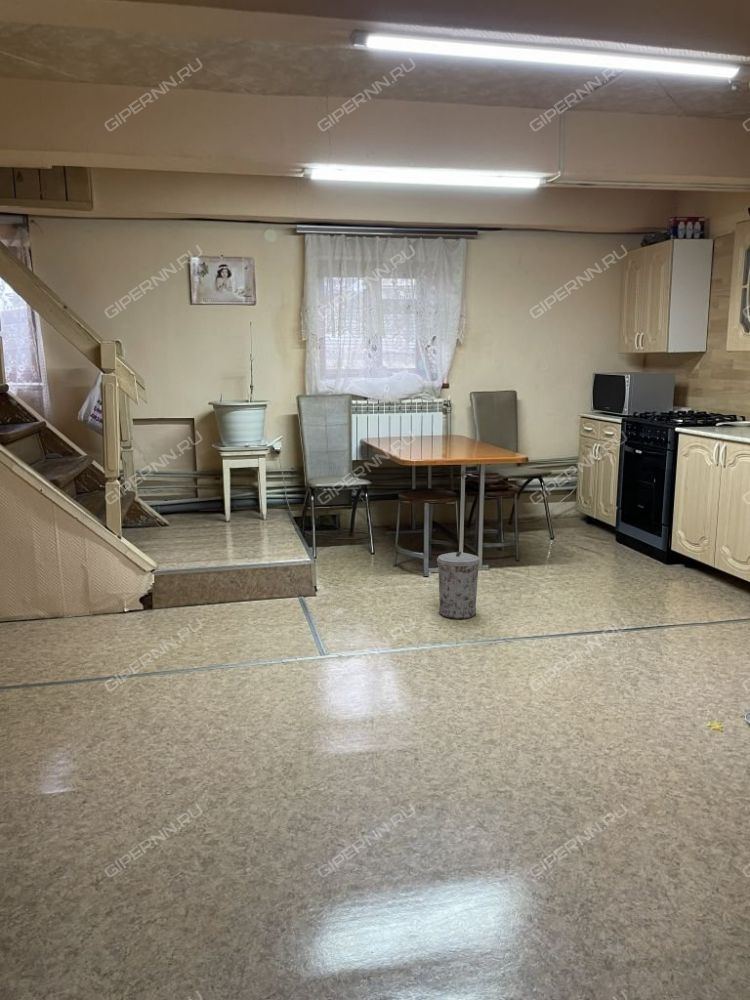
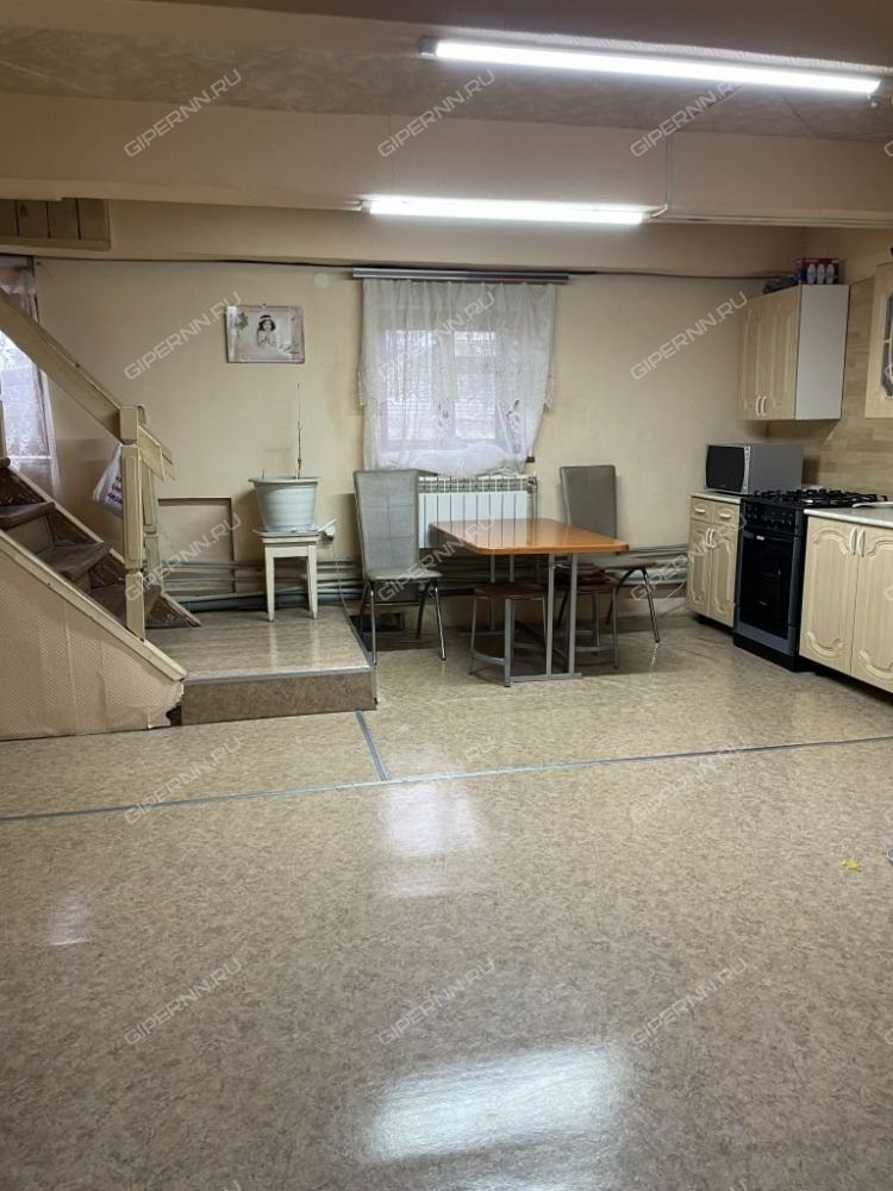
- trash can [436,551,481,620]
